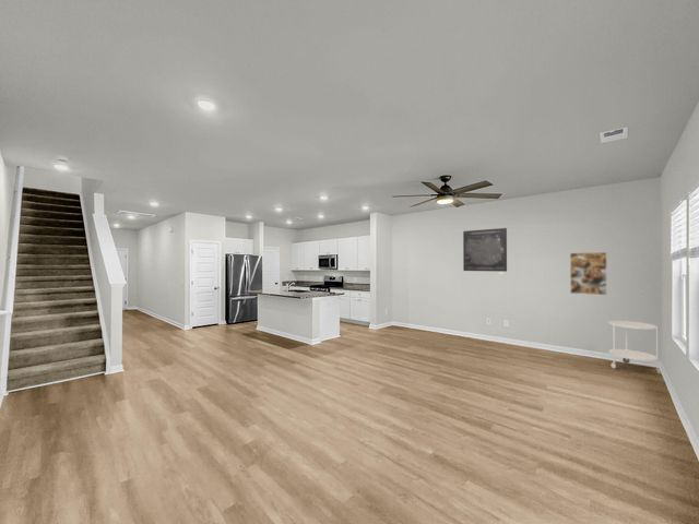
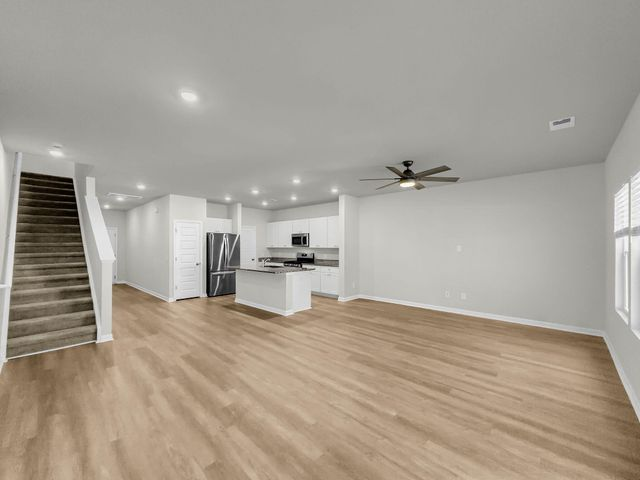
- wall art [462,227,508,273]
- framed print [569,251,608,296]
- side table [607,320,661,376]
